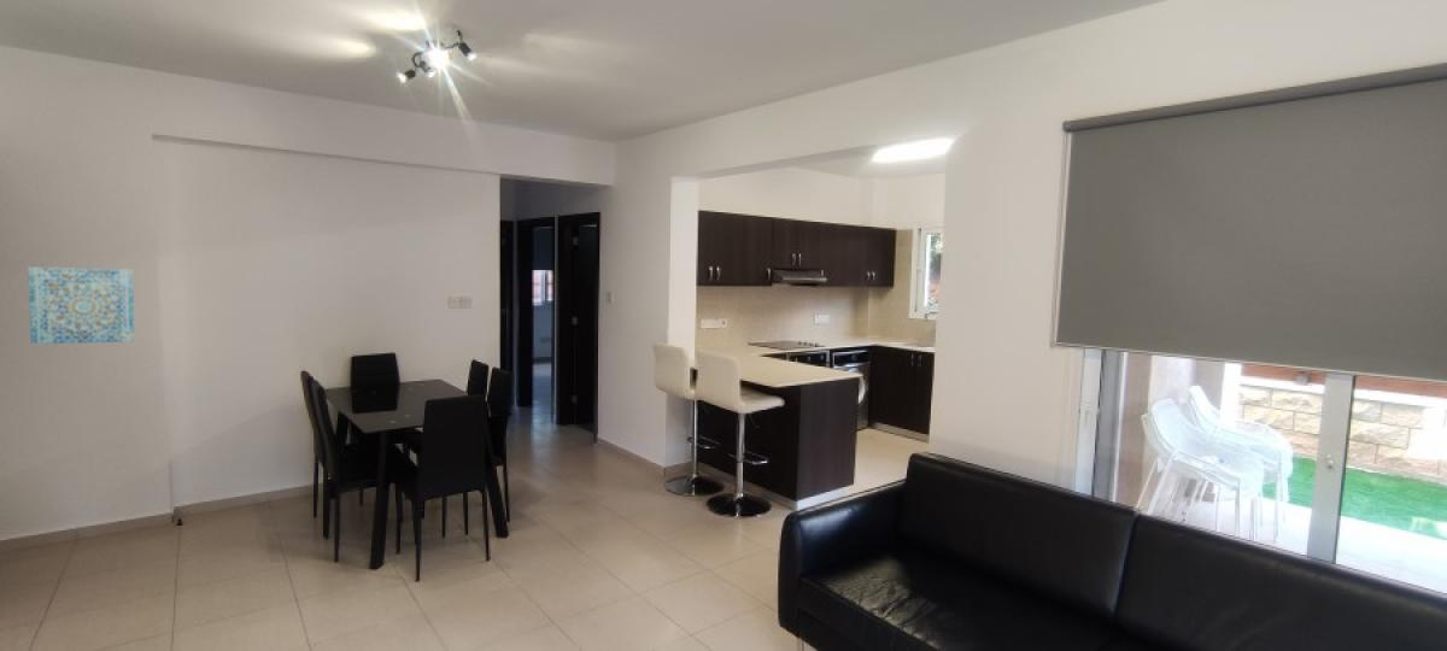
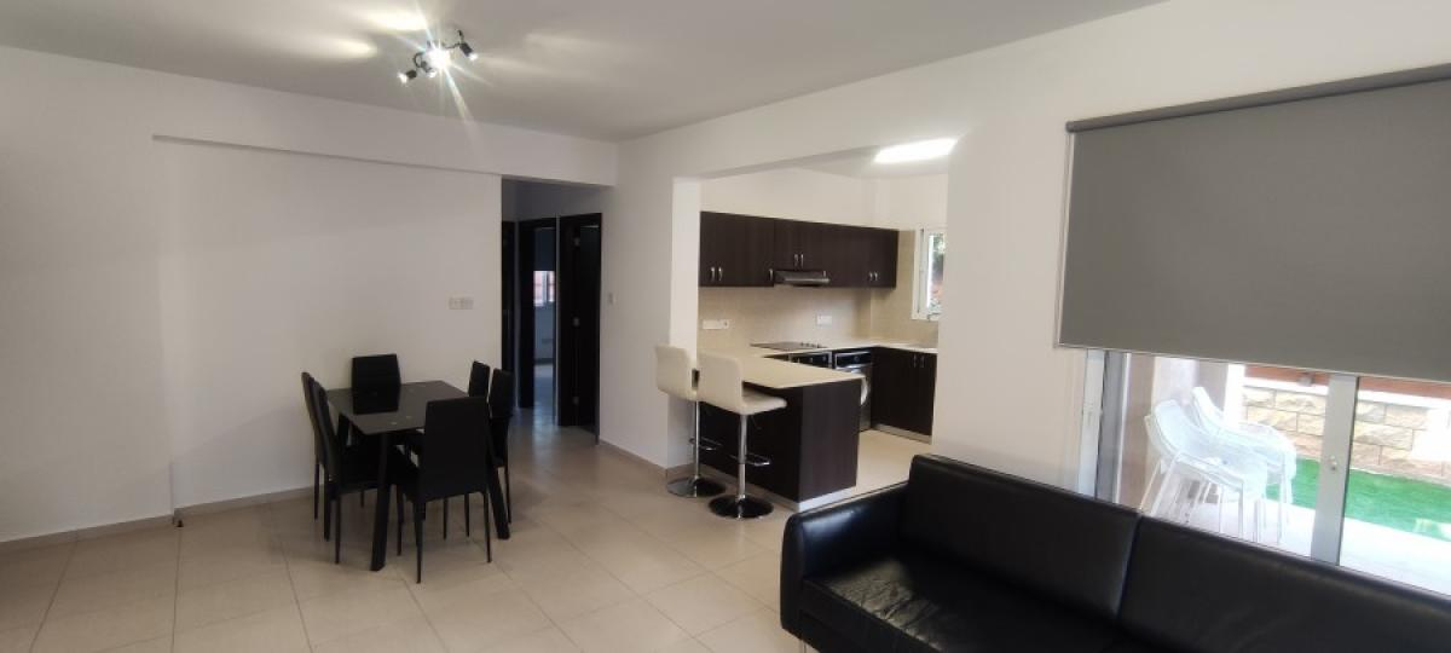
- wall art [27,265,136,345]
